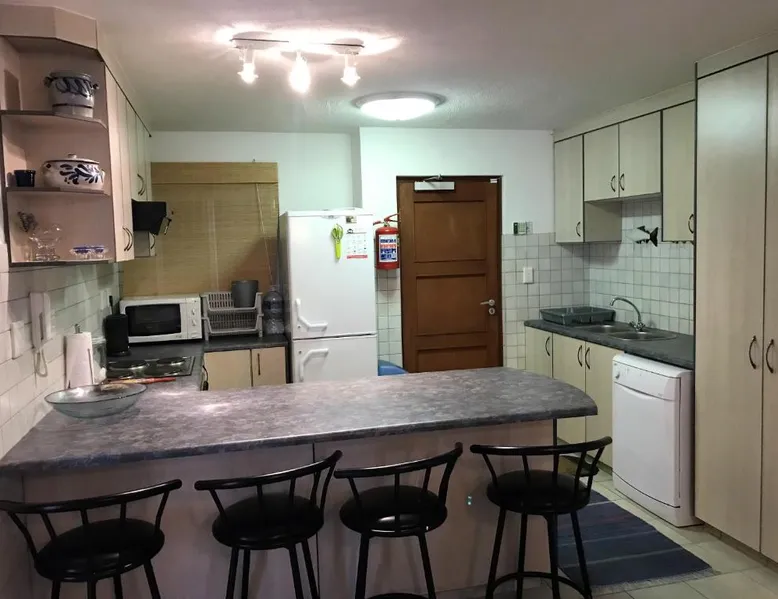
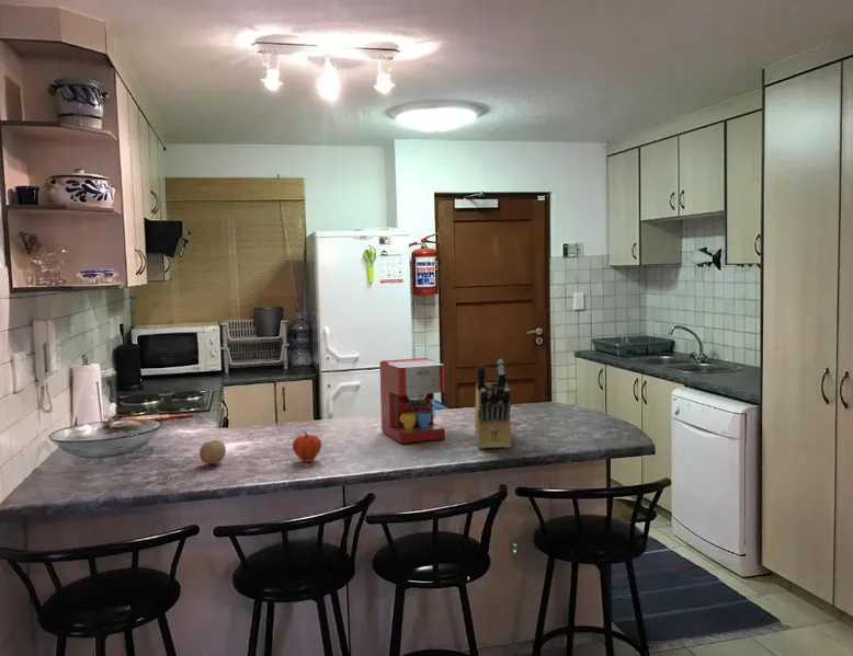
+ fruit [198,439,227,465]
+ knife block [474,358,512,449]
+ fruit [292,430,322,463]
+ coffee maker [378,357,446,445]
